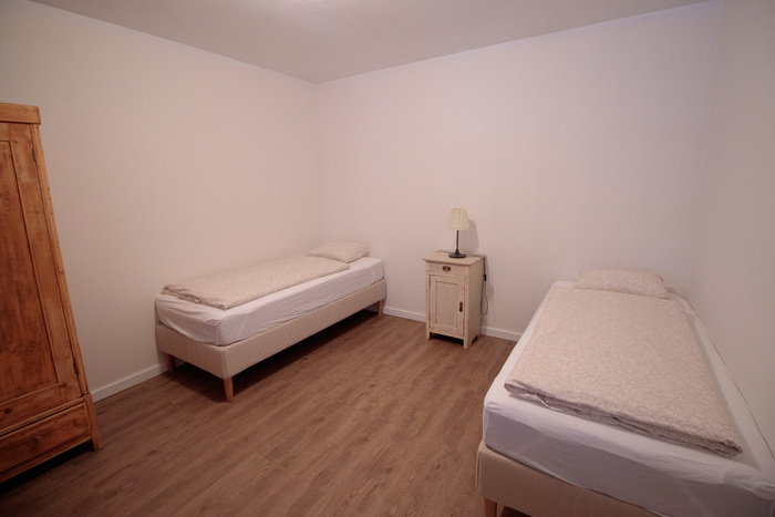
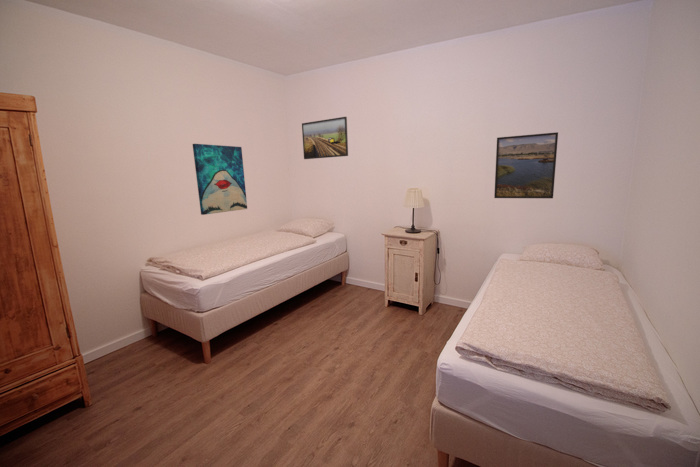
+ wall art [192,143,248,216]
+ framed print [301,116,349,160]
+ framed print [493,131,559,199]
